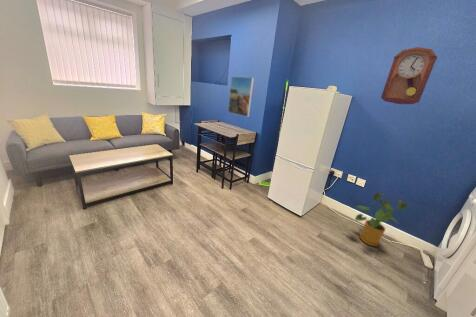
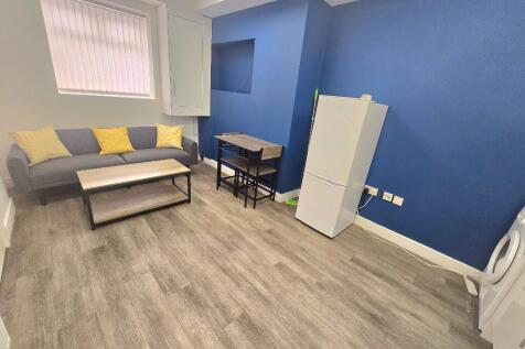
- house plant [354,192,409,247]
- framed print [227,75,255,118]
- pendulum clock [380,46,438,105]
